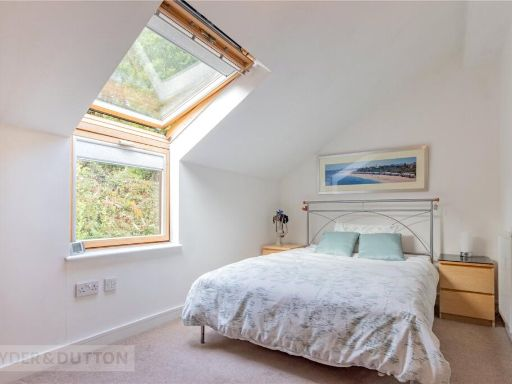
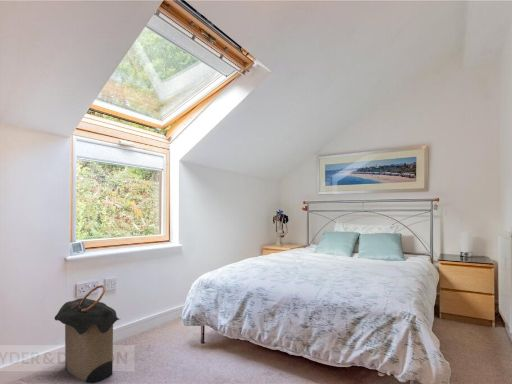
+ laundry hamper [54,284,120,384]
